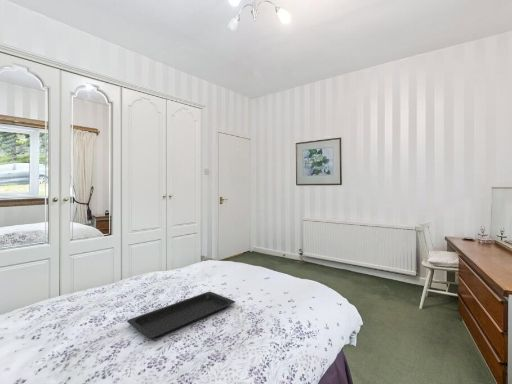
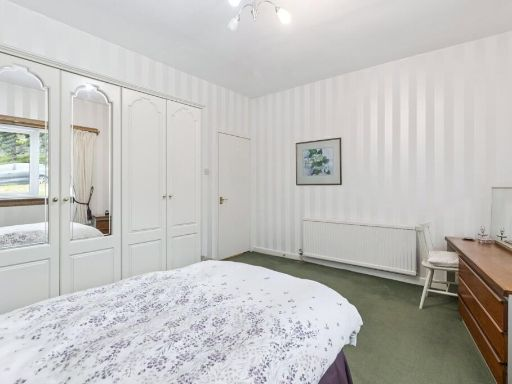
- serving tray [126,291,236,339]
